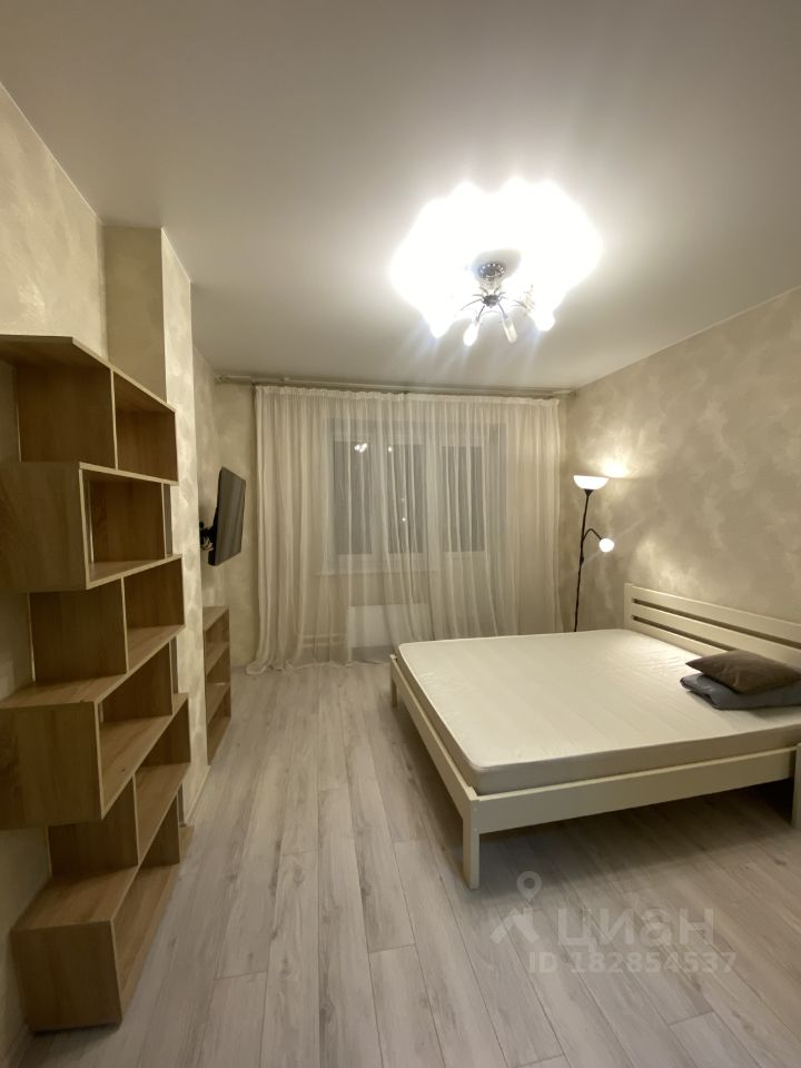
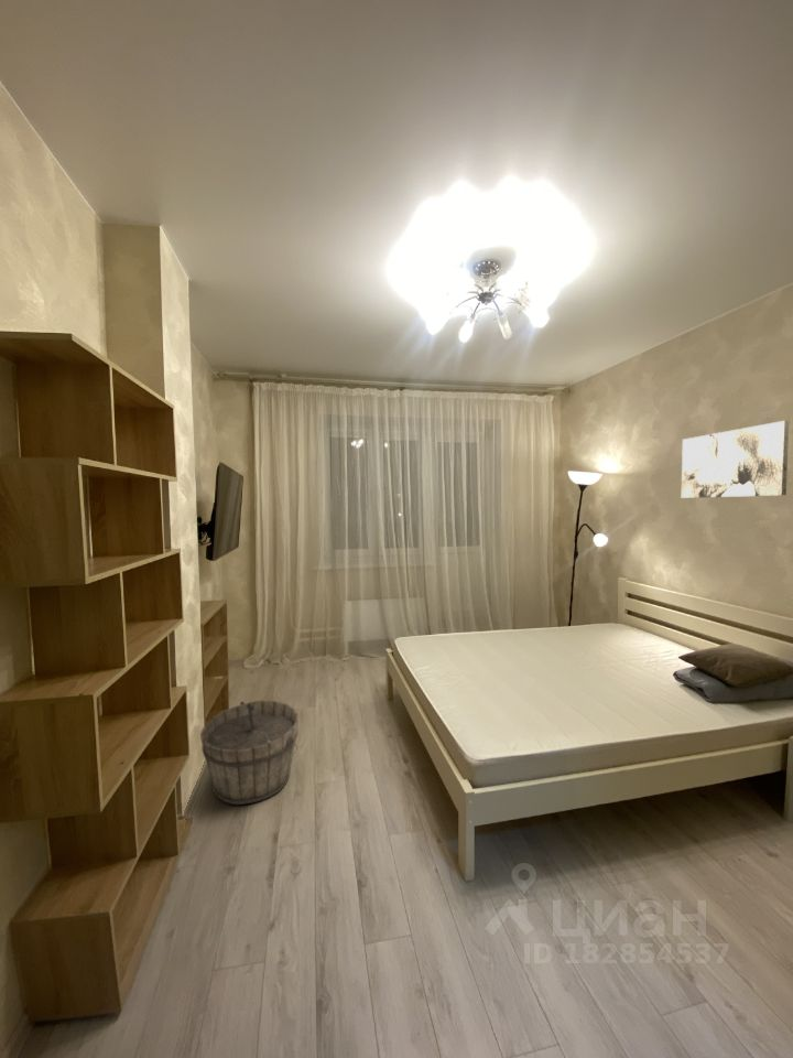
+ wall art [681,420,790,499]
+ wooden bucket [199,700,300,806]
